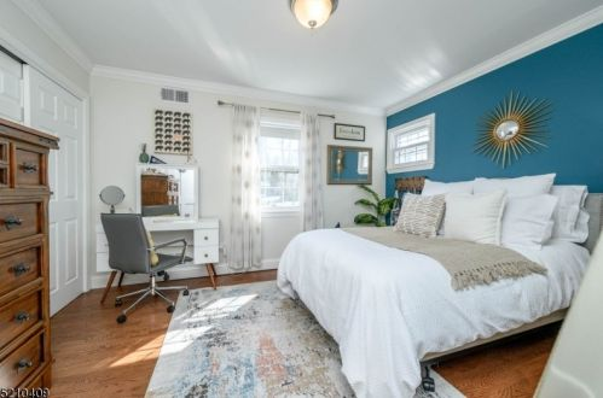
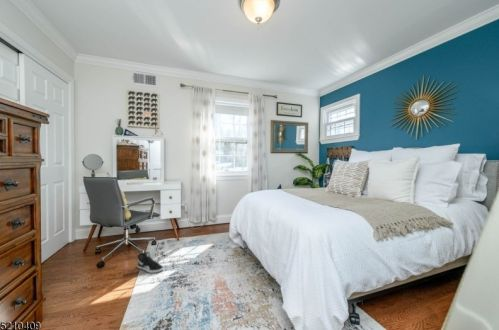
+ sneaker [137,251,164,274]
